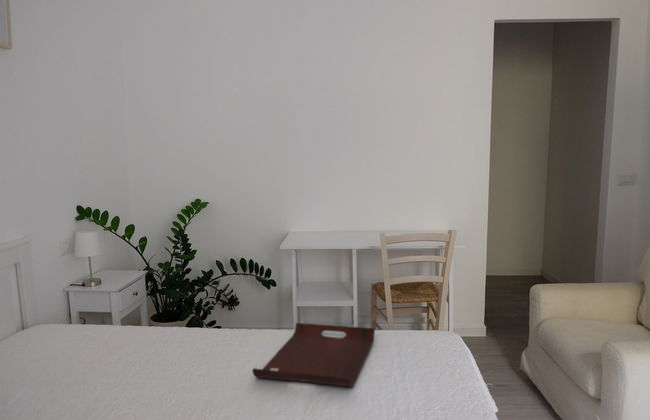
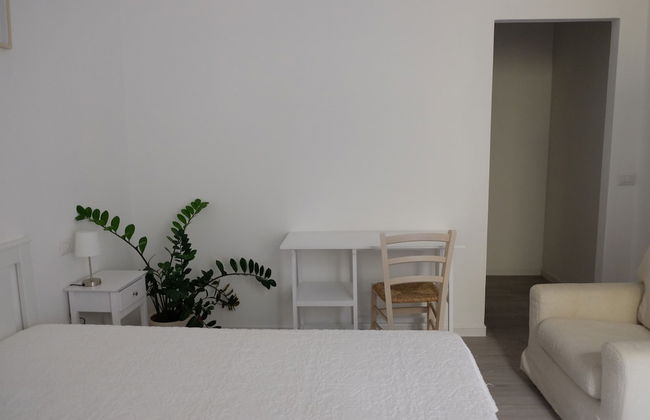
- serving tray [251,322,376,388]
